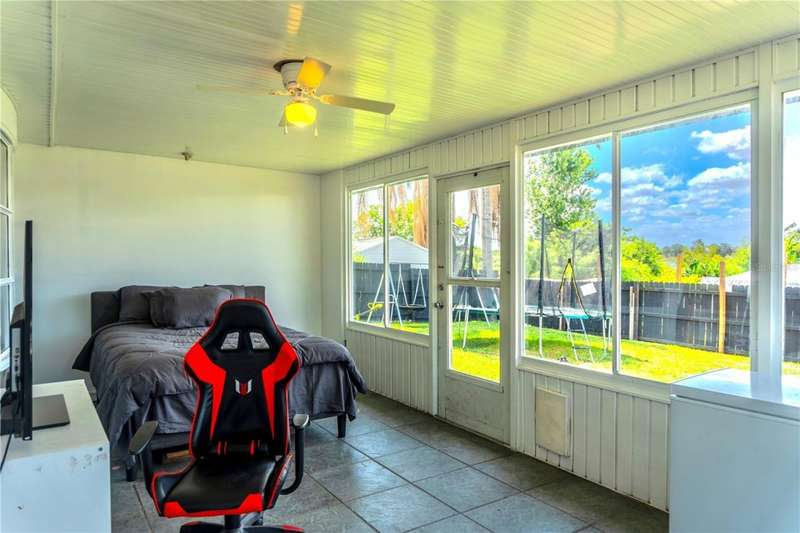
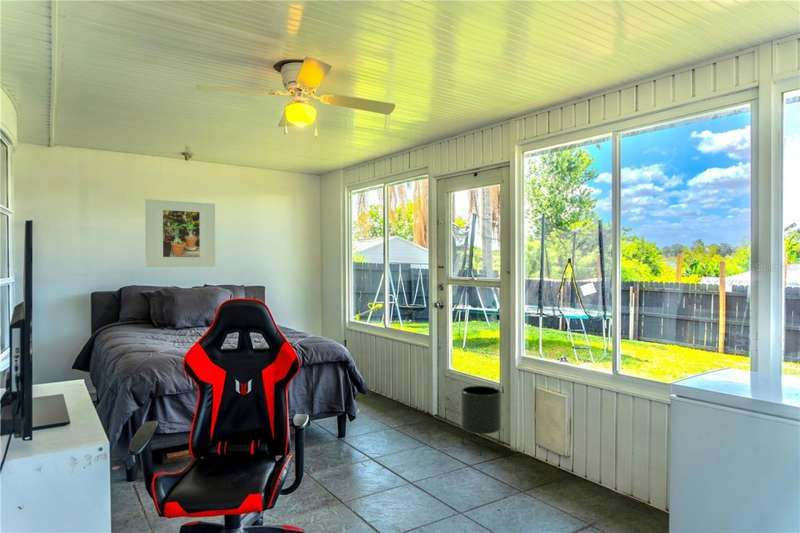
+ planter [460,385,503,456]
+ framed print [144,198,216,268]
